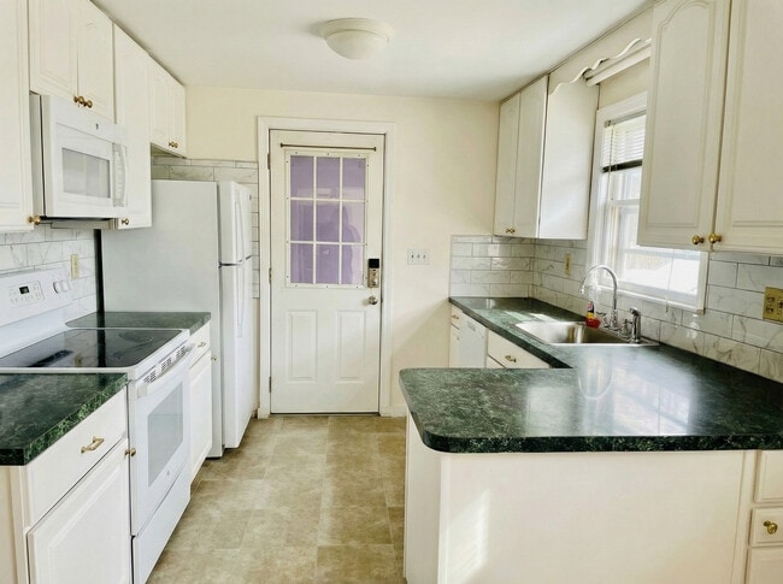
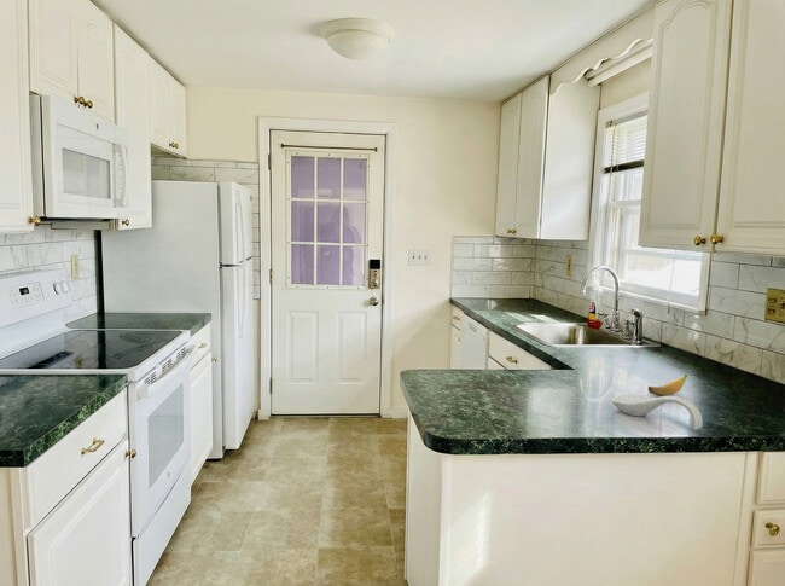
+ banana [647,373,688,396]
+ spoon rest [610,394,704,431]
